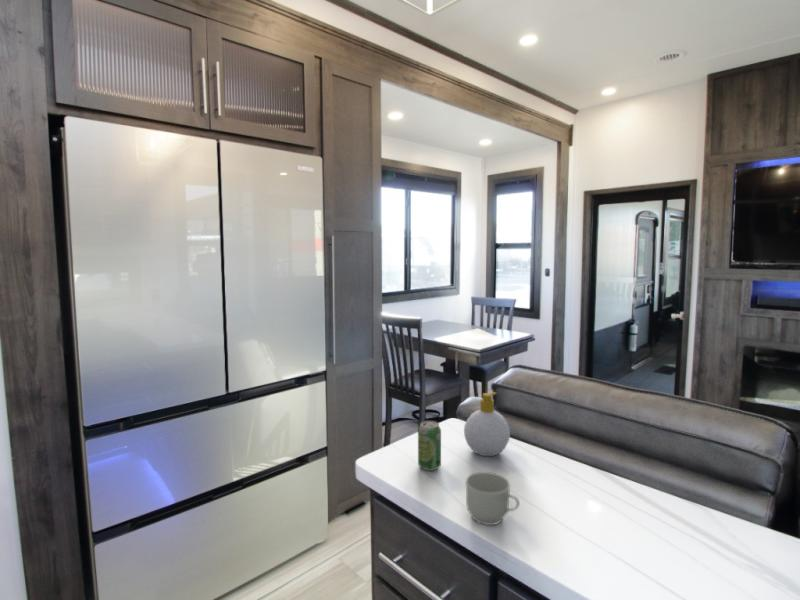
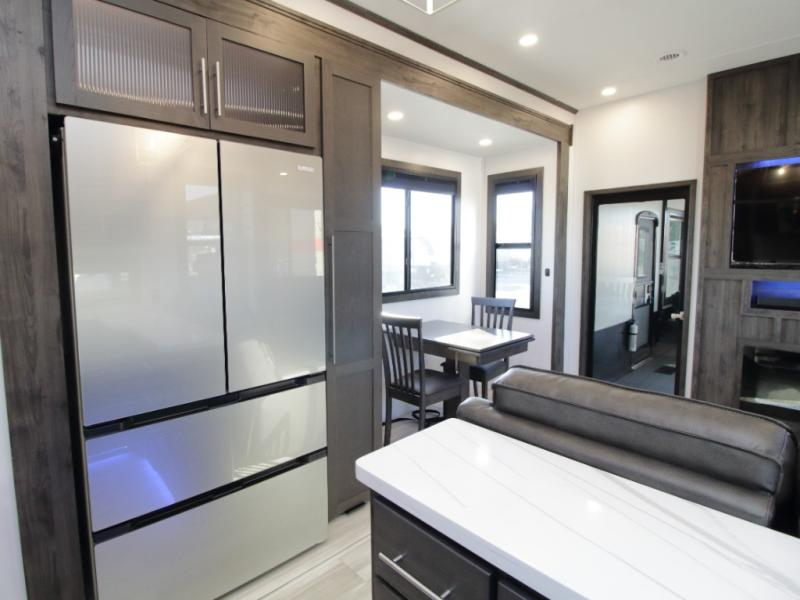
- mug [465,471,520,526]
- soap bottle [463,391,511,457]
- beverage can [417,420,442,471]
